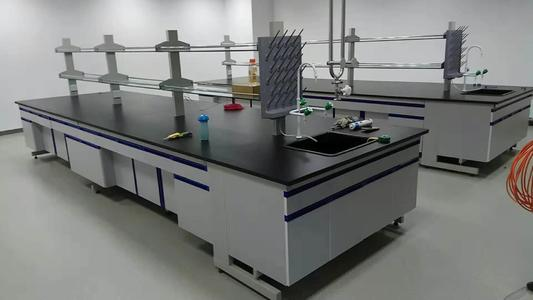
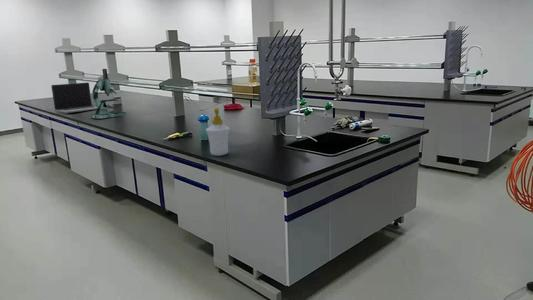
+ laptop computer [50,82,97,114]
+ soap bottle [205,107,231,157]
+ microscope [90,68,128,119]
